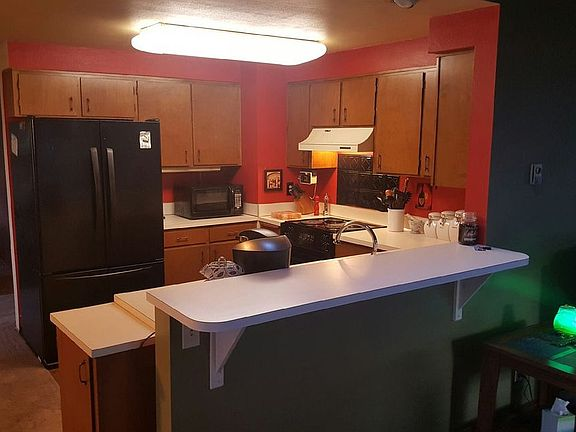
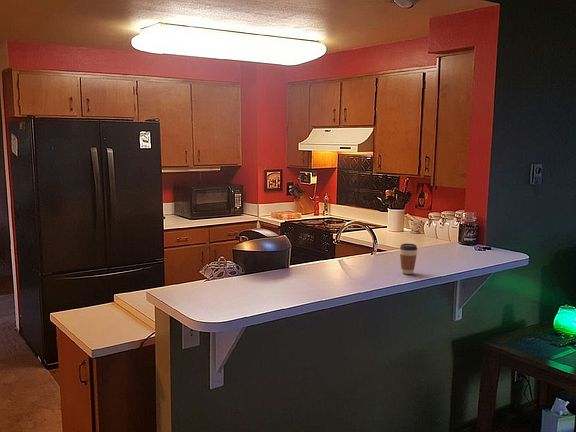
+ coffee cup [399,243,418,275]
